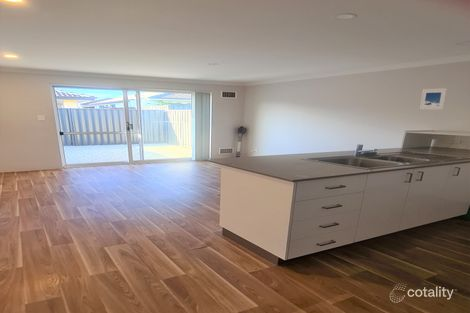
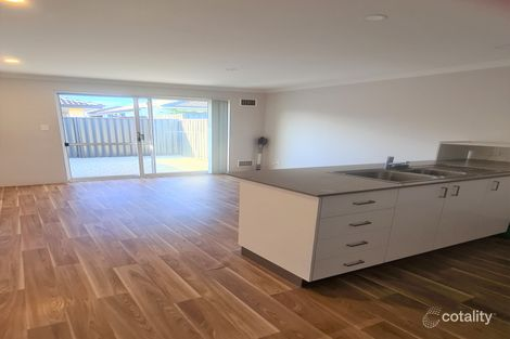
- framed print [419,87,448,111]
